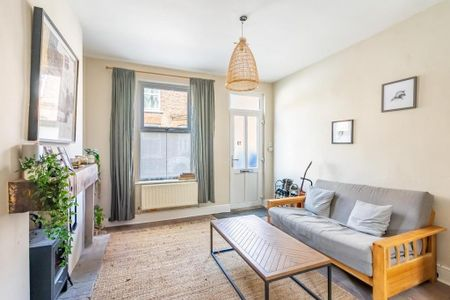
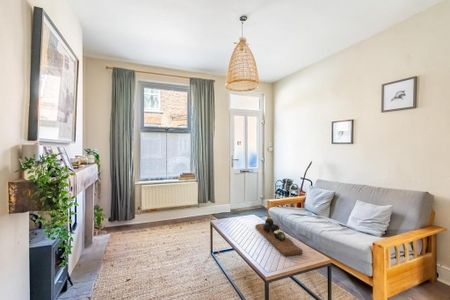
+ decorative tray [254,217,303,257]
